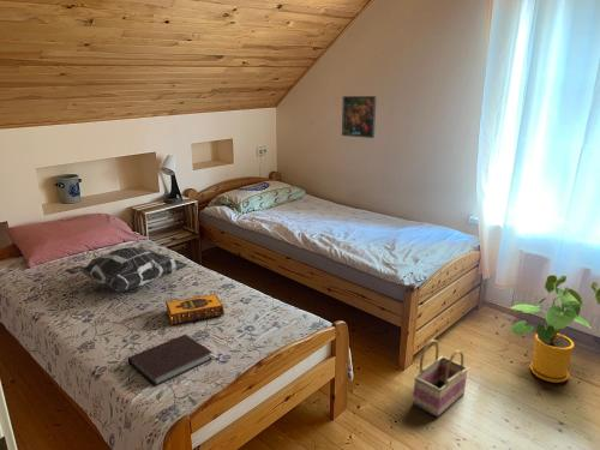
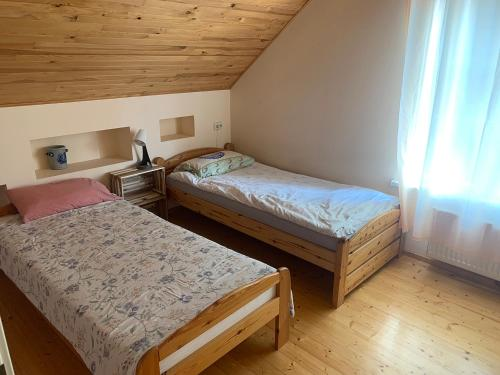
- hardback book [164,293,226,326]
- notebook [127,334,214,388]
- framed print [341,95,377,139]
- decorative pillow [64,246,188,293]
- house plant [509,274,600,384]
- basket [412,338,469,418]
